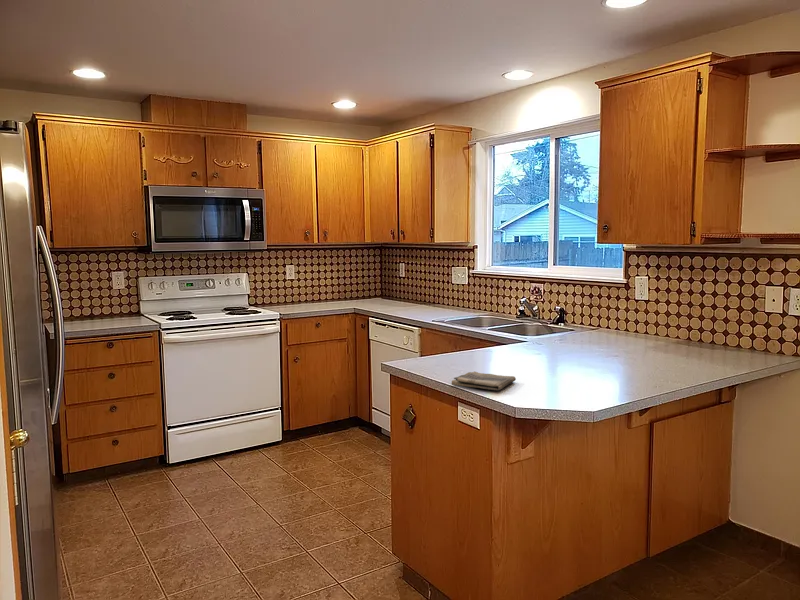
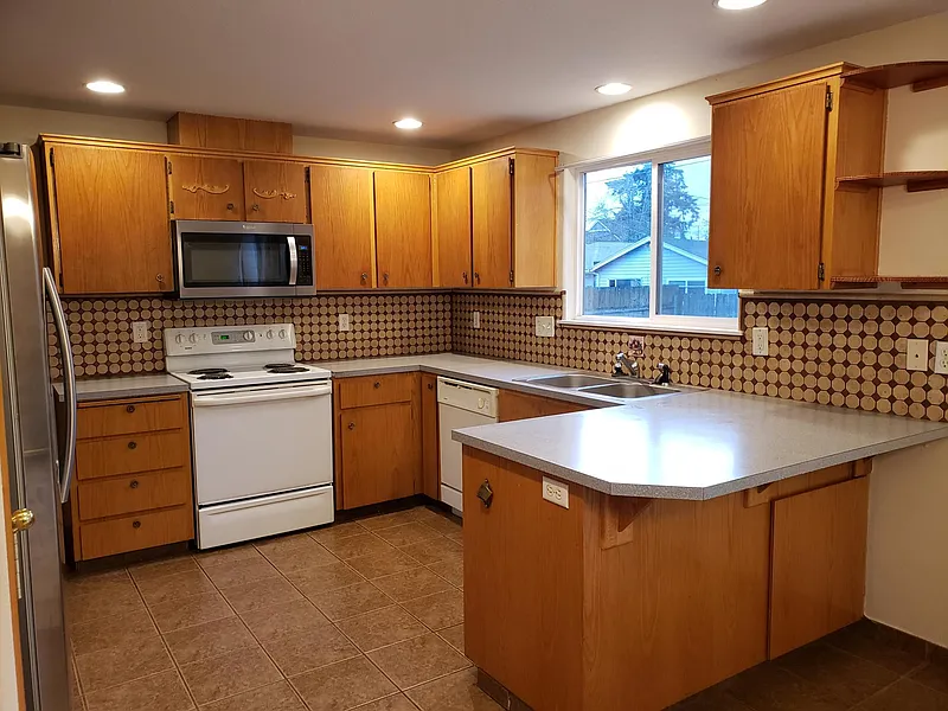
- dish towel [450,371,517,391]
